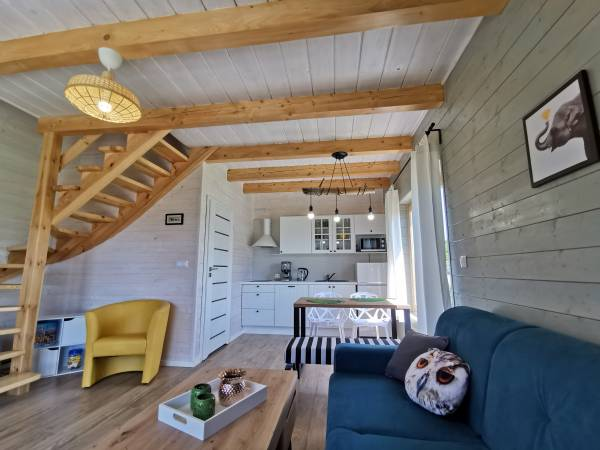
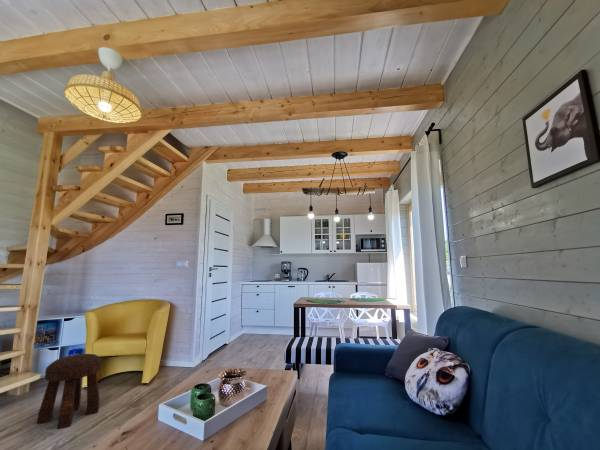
+ stool [36,353,103,430]
